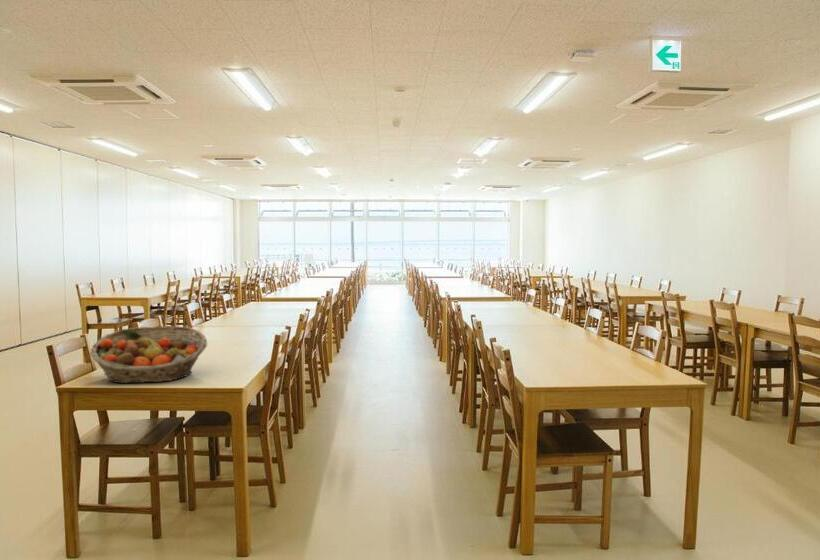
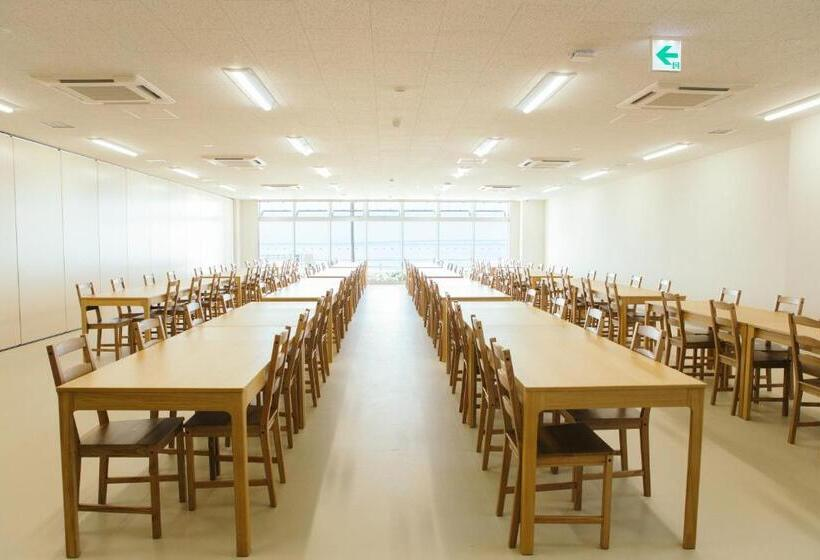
- fruit basket [89,325,208,385]
